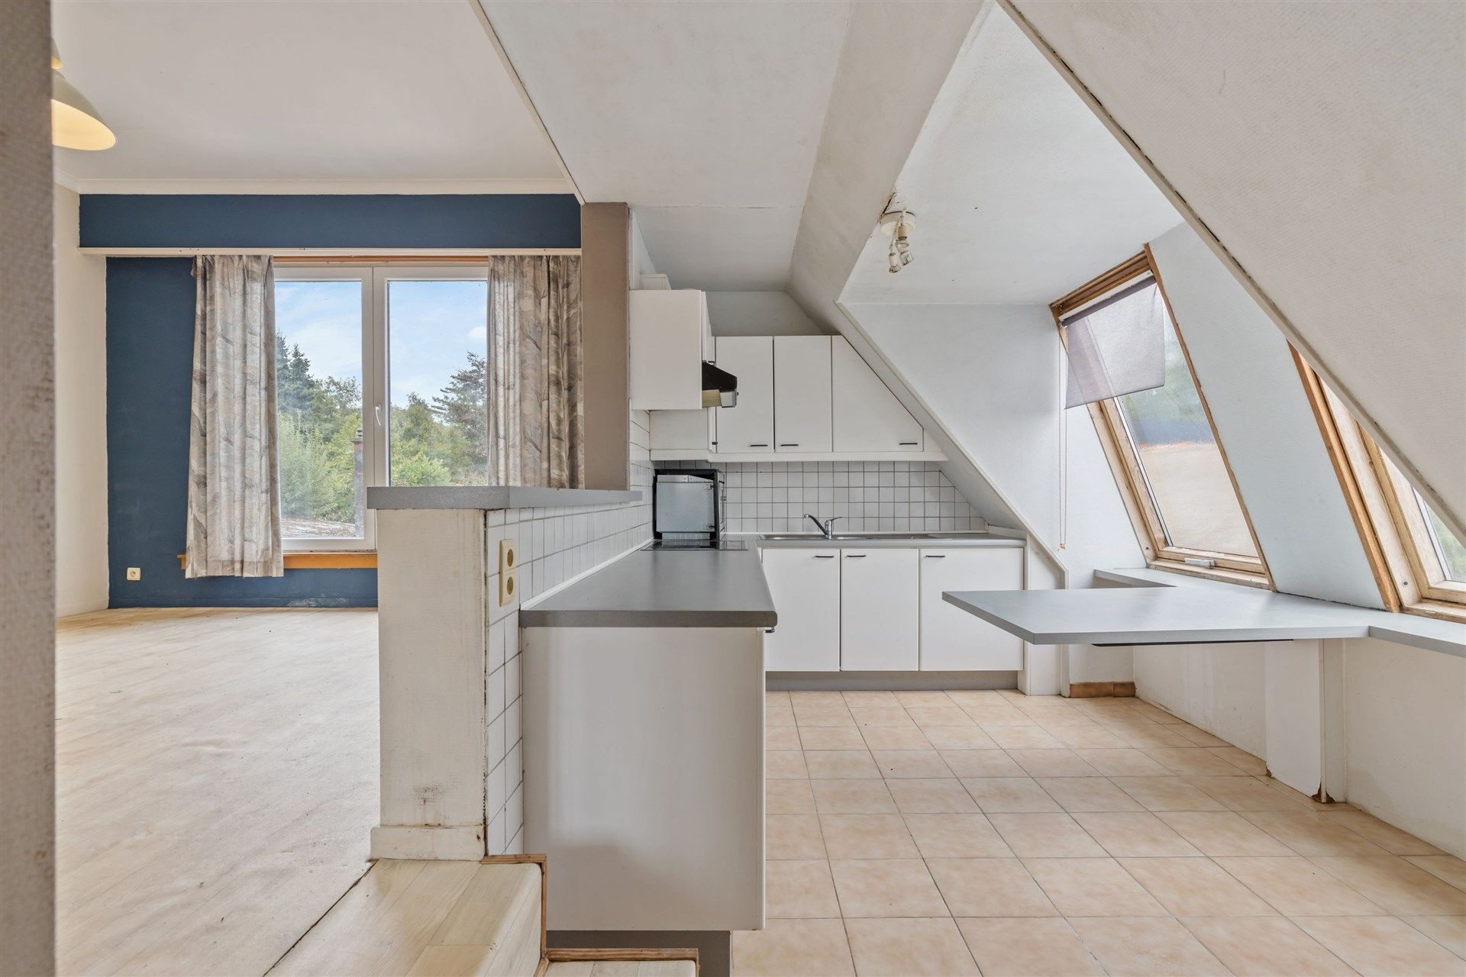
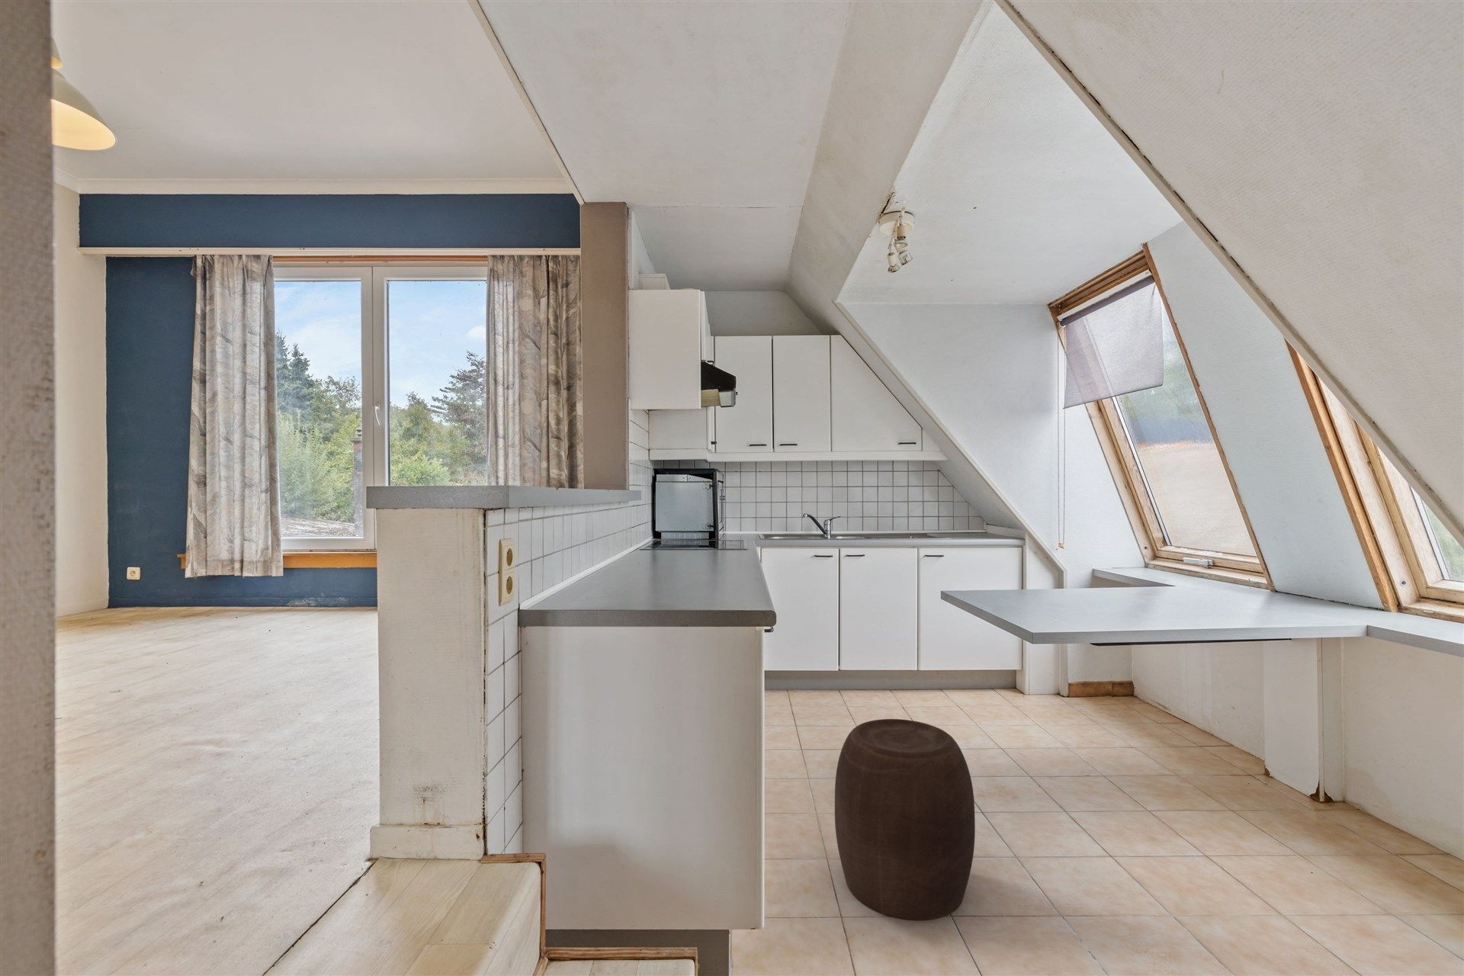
+ stool [834,718,976,922]
